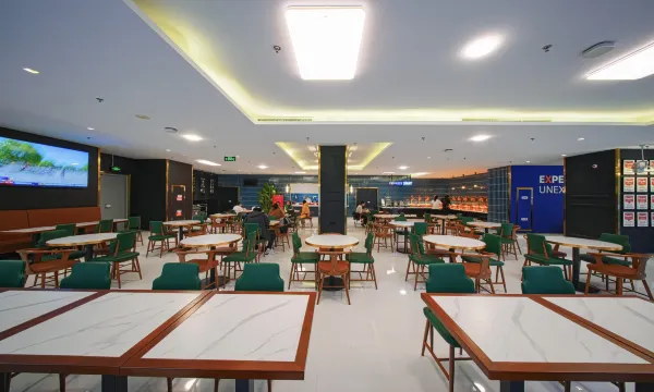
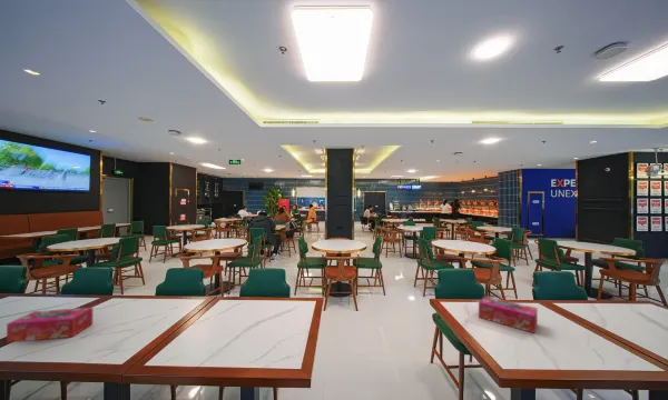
+ tissue box [478,296,539,334]
+ tissue box [6,307,94,344]
